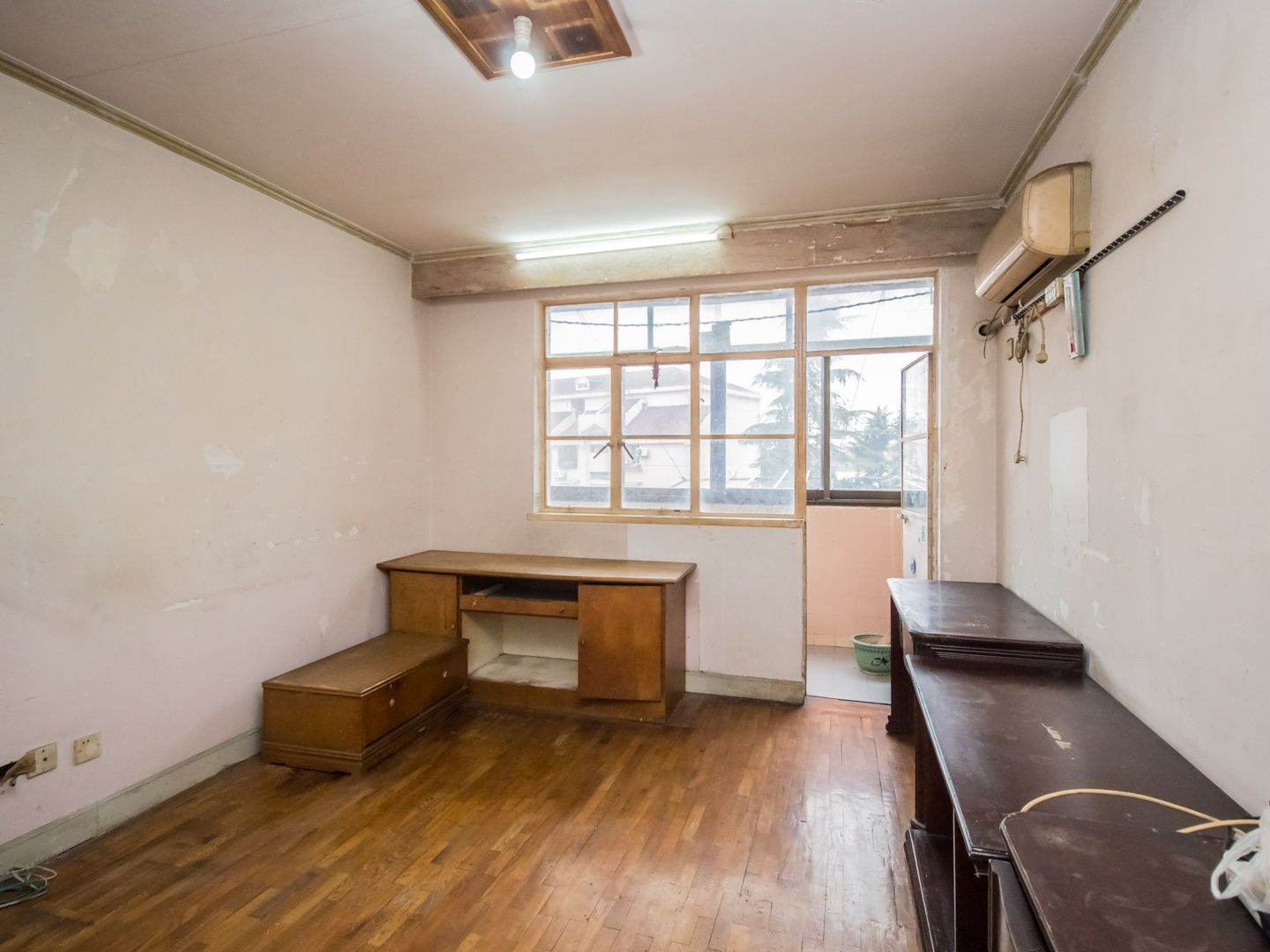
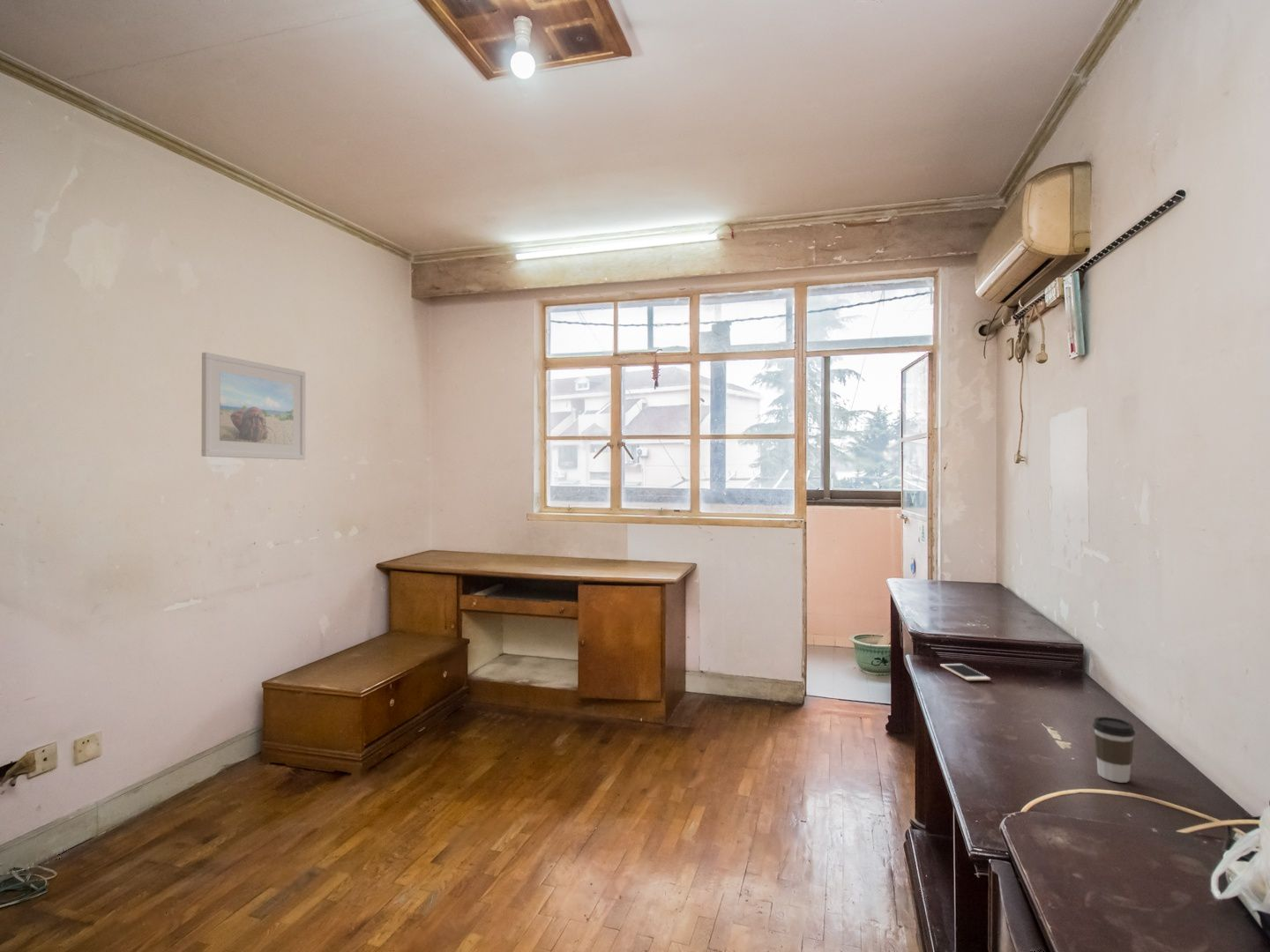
+ coffee cup [1092,716,1136,784]
+ cell phone [939,663,991,681]
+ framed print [201,352,306,460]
